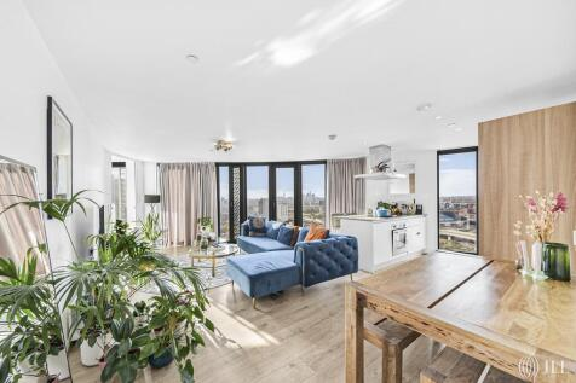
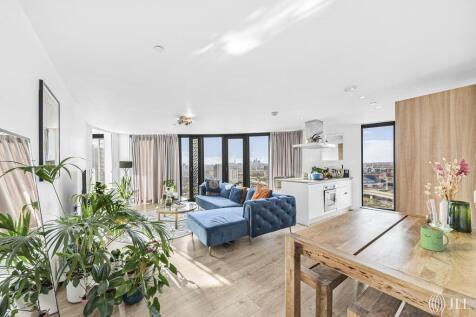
+ mug [420,225,450,252]
